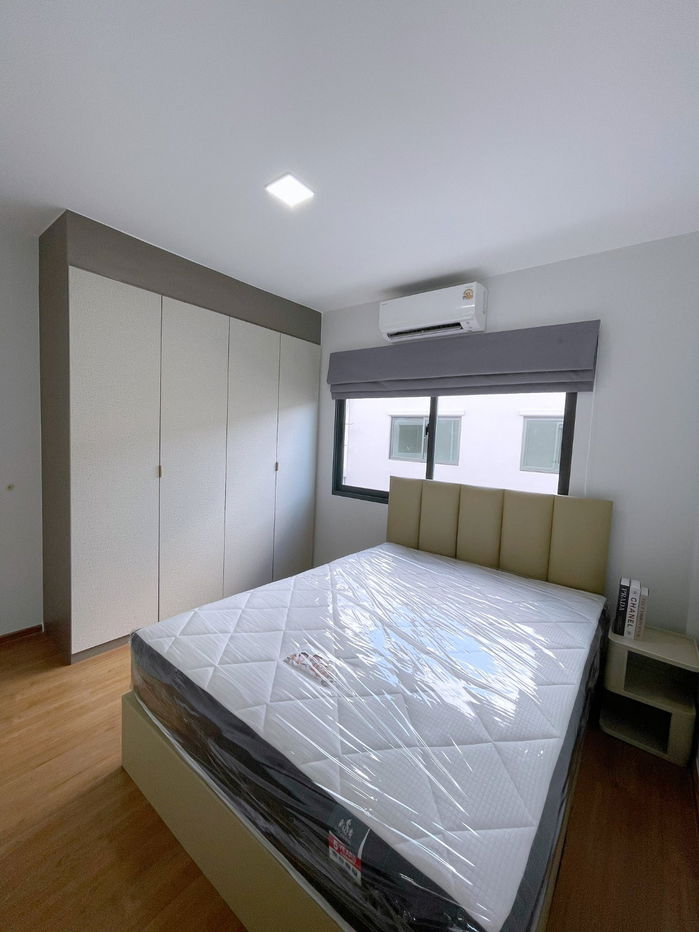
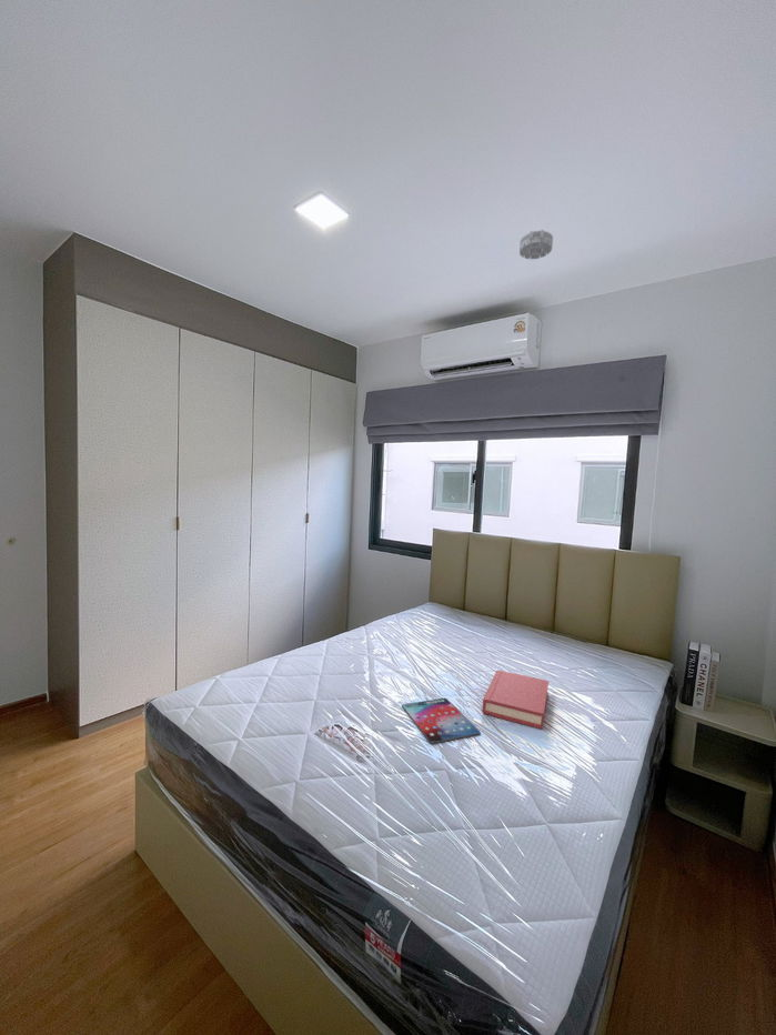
+ hardback book [481,670,550,731]
+ tablet [401,697,482,745]
+ smoke detector [518,229,554,260]
